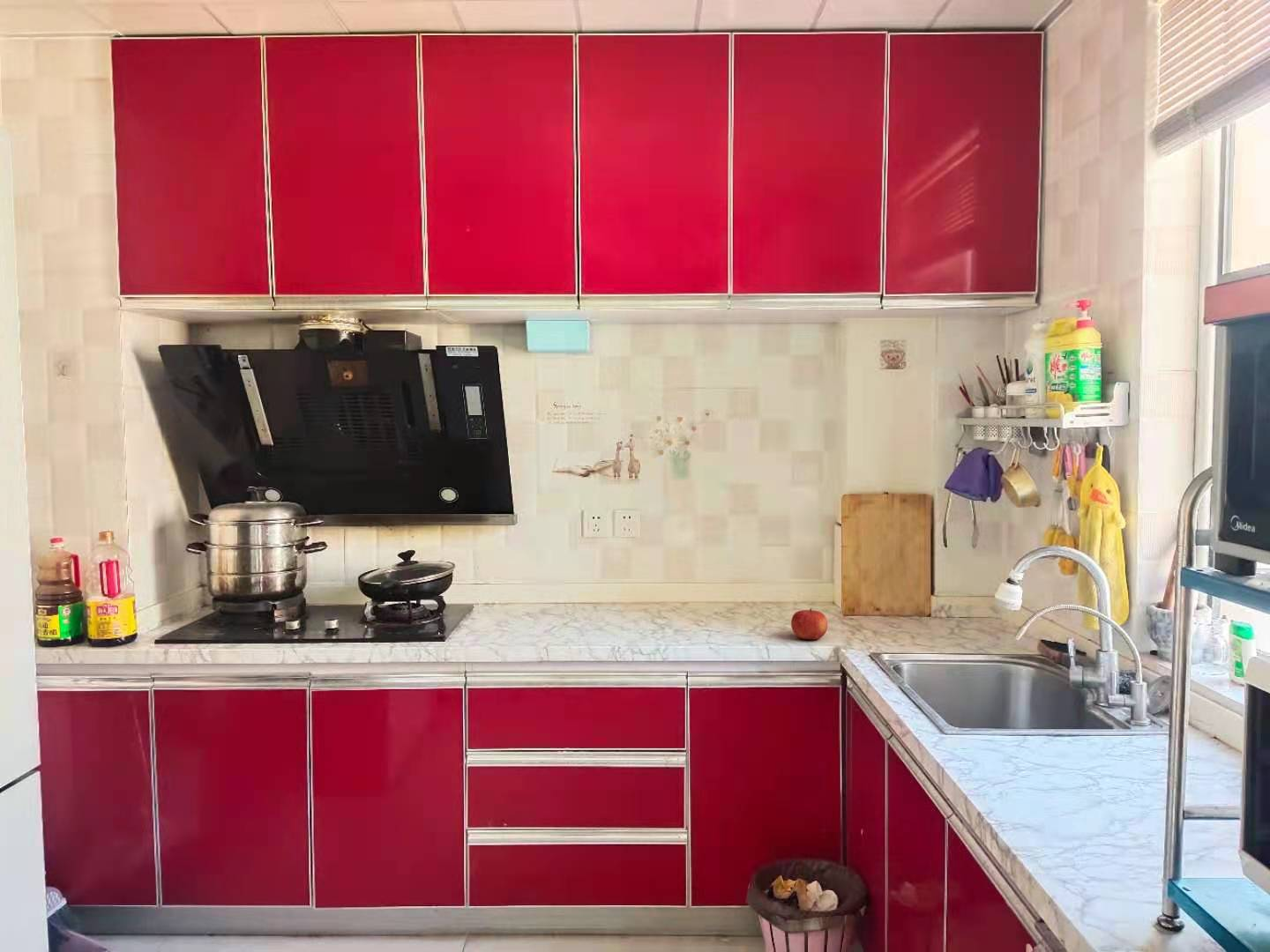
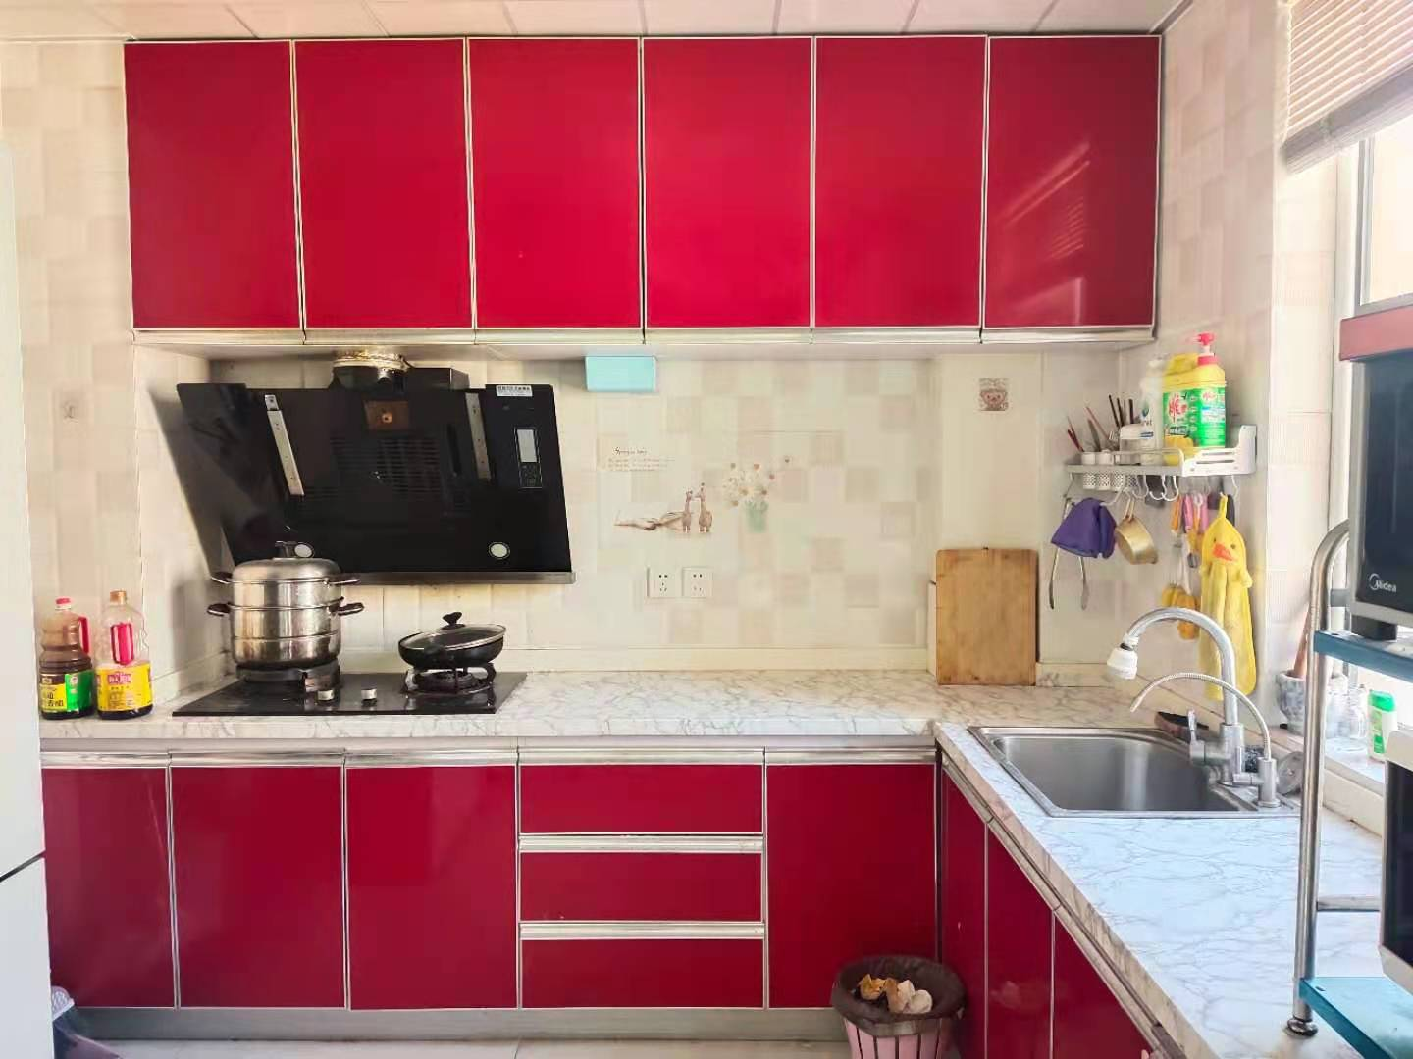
- fruit [790,607,828,640]
